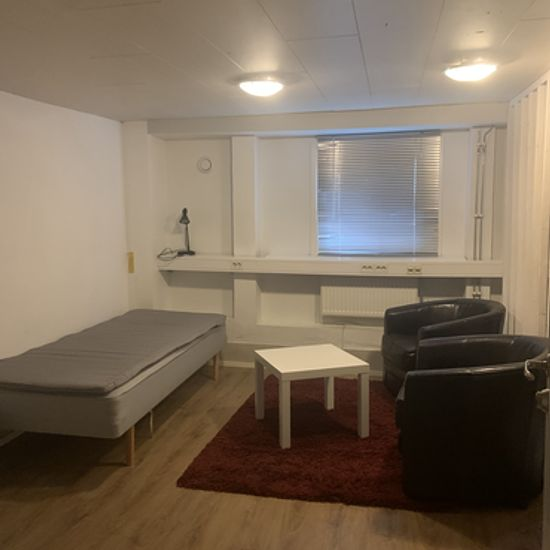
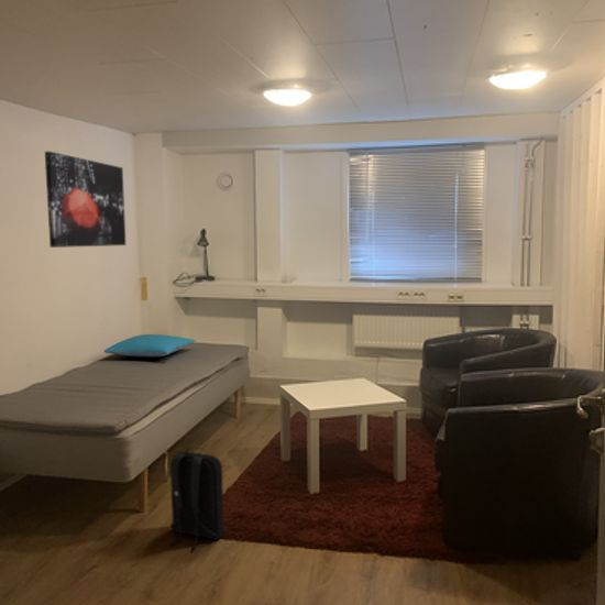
+ wall art [44,151,127,249]
+ backpack [167,446,226,551]
+ pillow [102,333,197,359]
